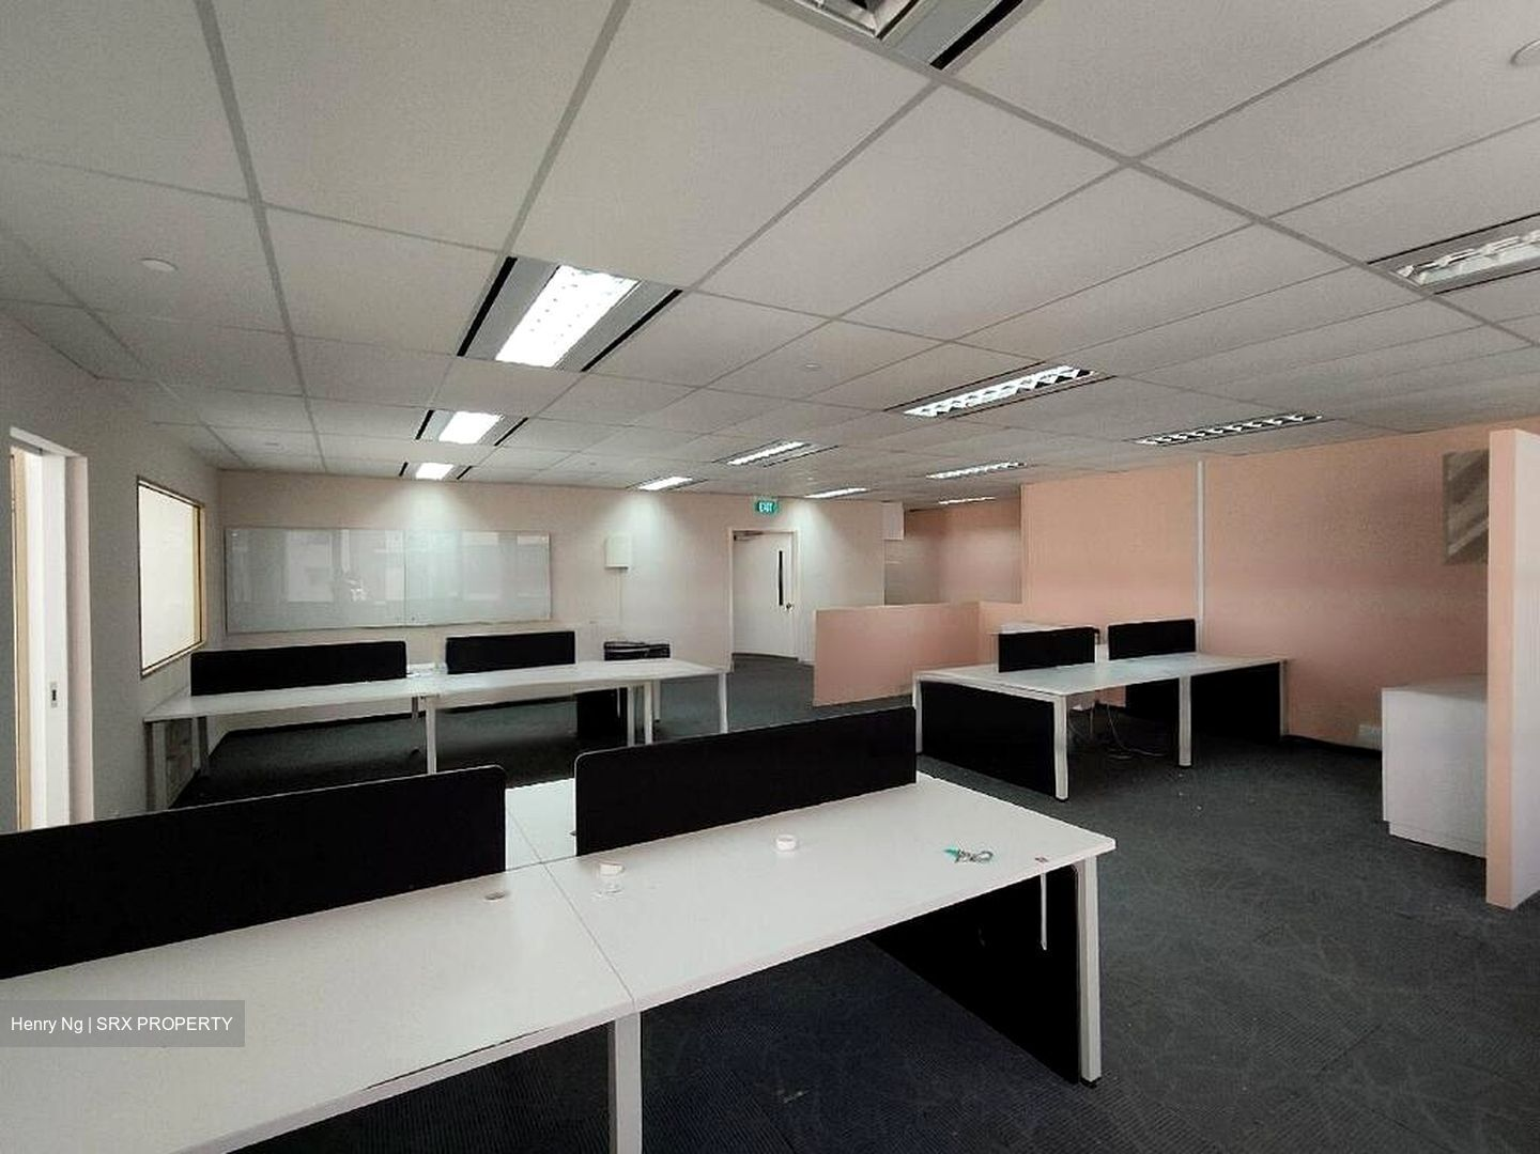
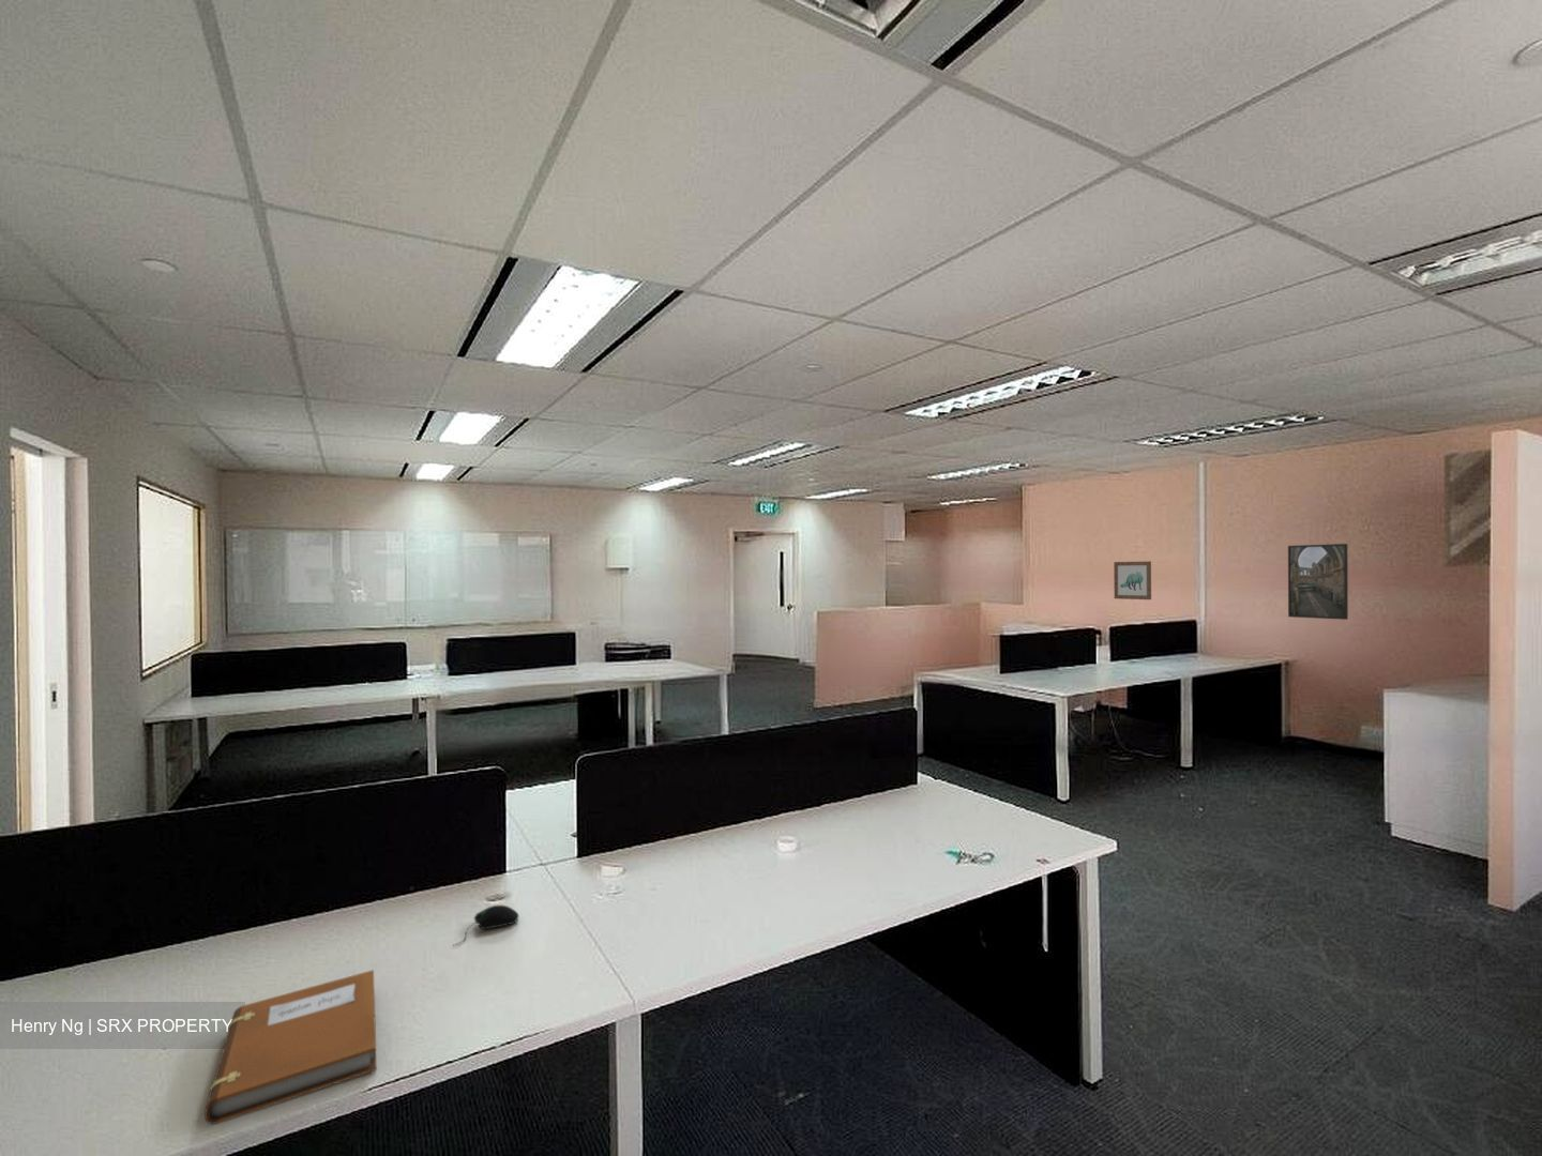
+ wall art [1112,560,1152,601]
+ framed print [1287,543,1349,620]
+ notebook [204,969,378,1124]
+ computer mouse [450,905,520,947]
